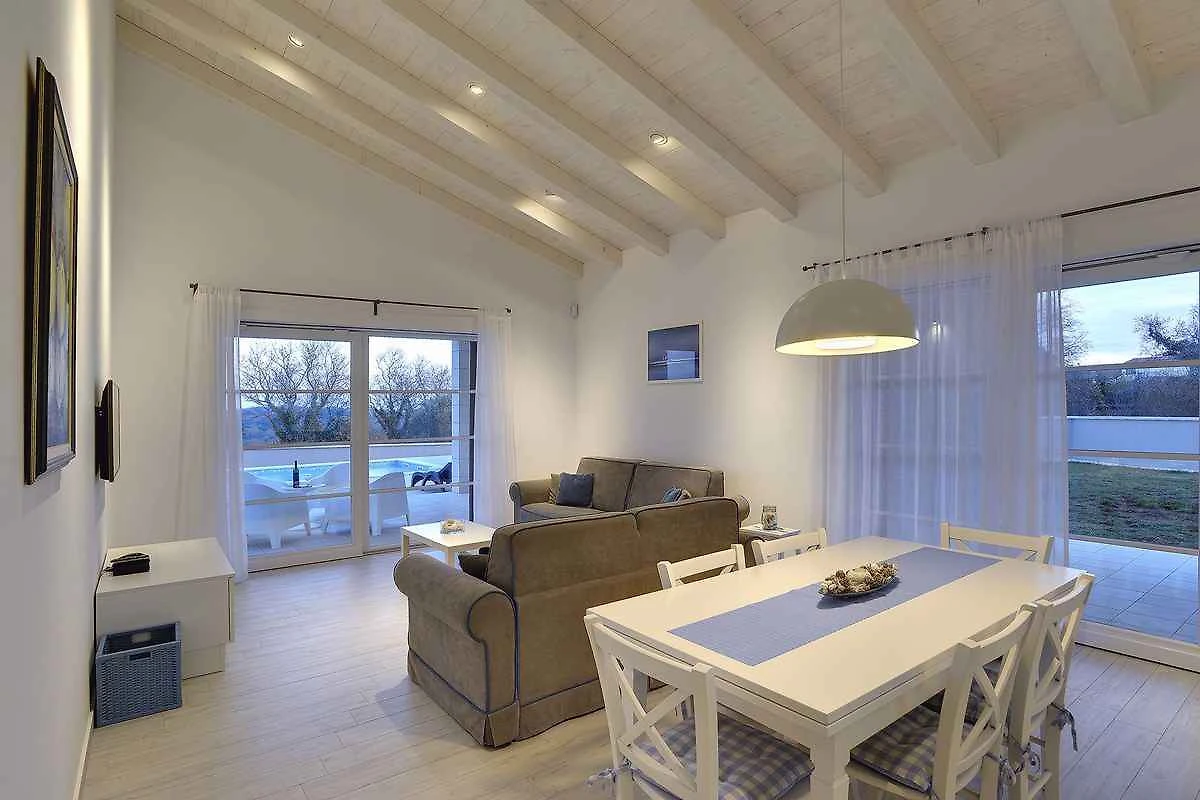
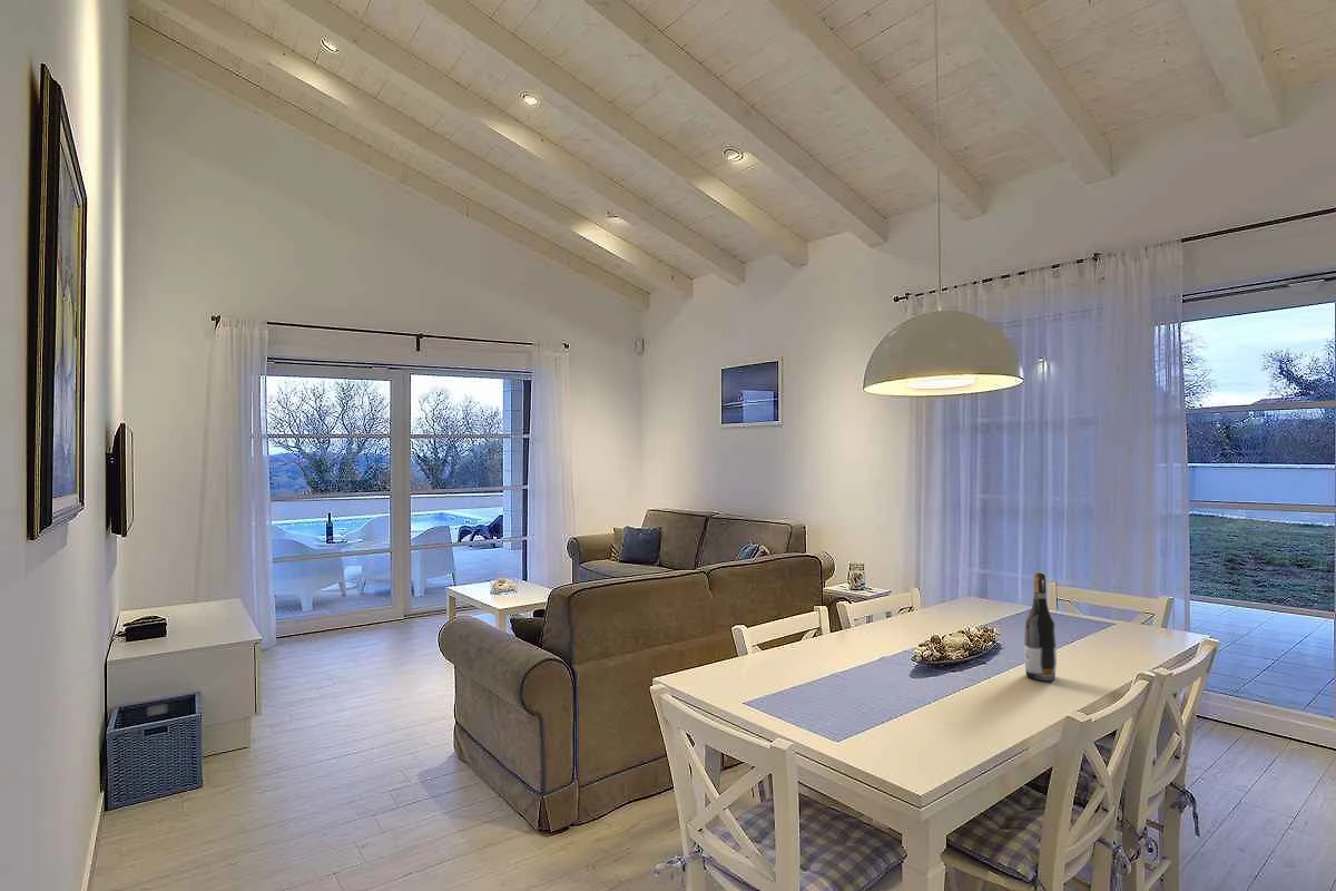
+ wine bottle [1023,571,1058,682]
